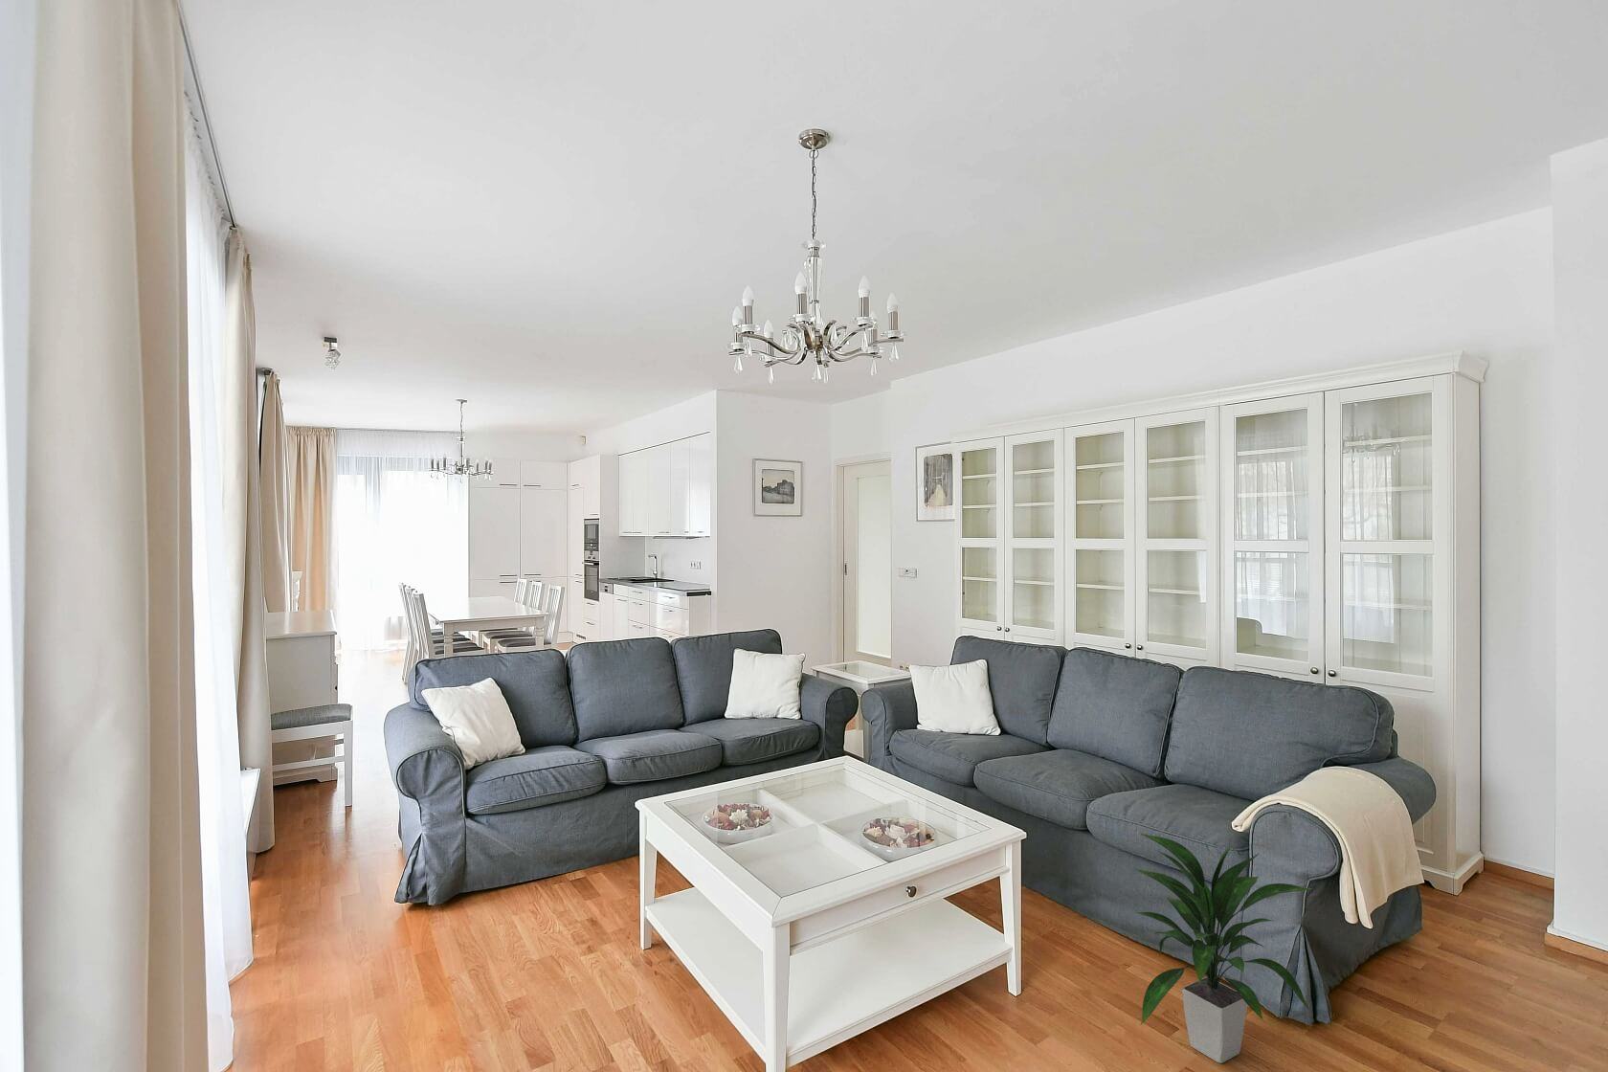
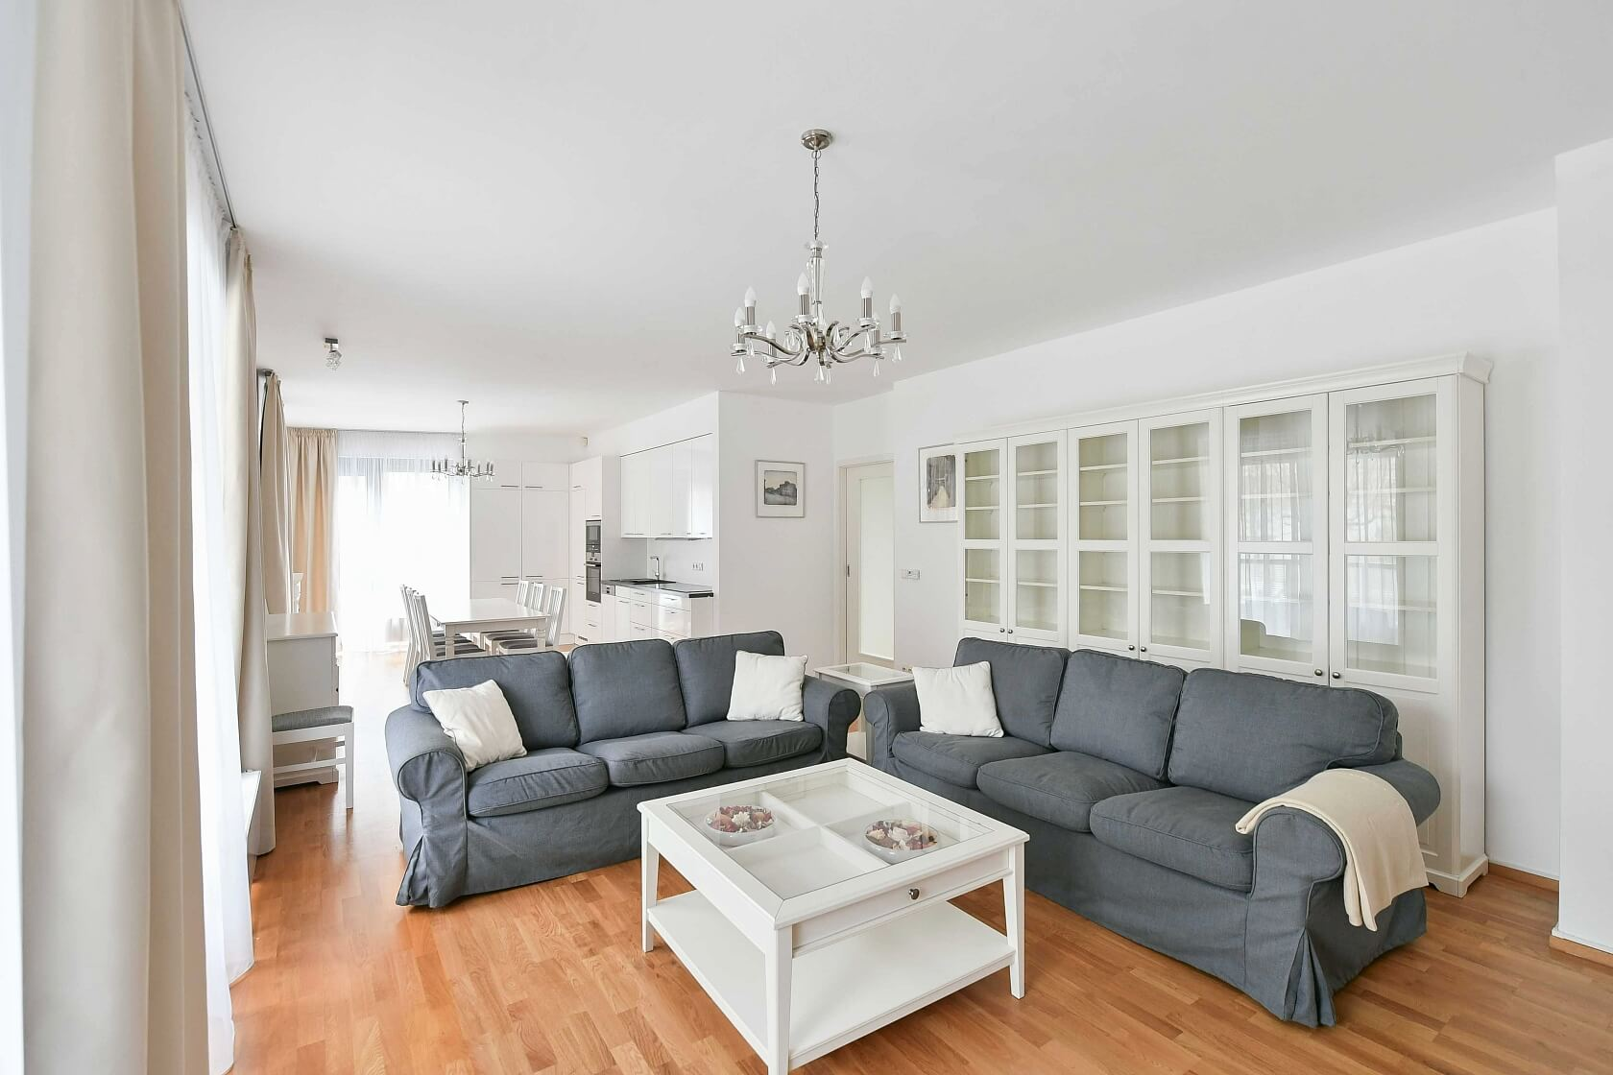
- indoor plant [1133,832,1314,1065]
